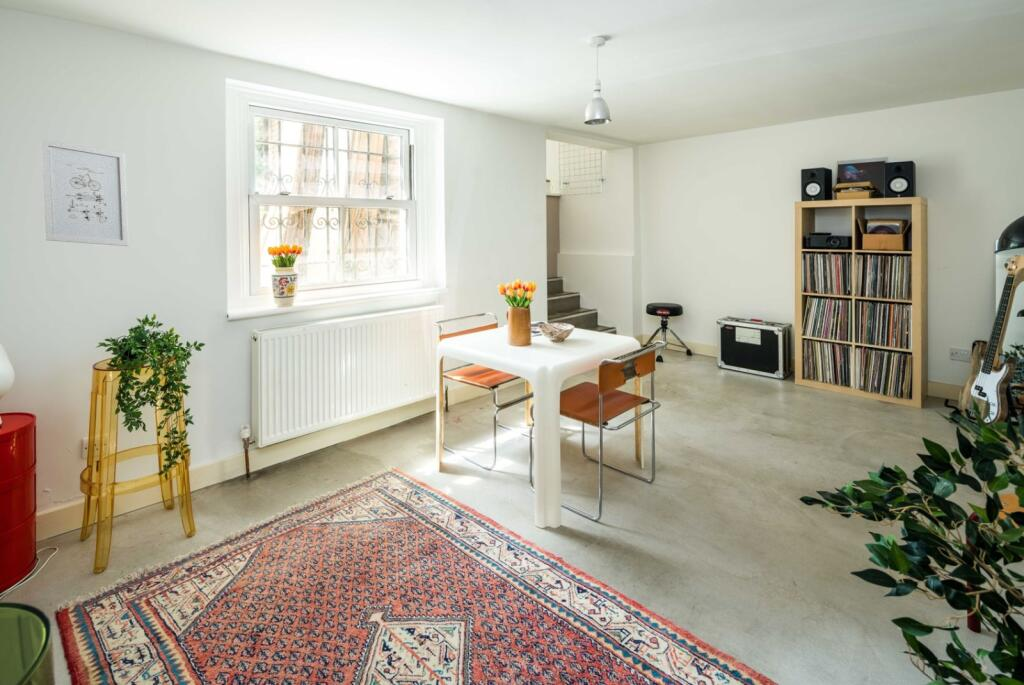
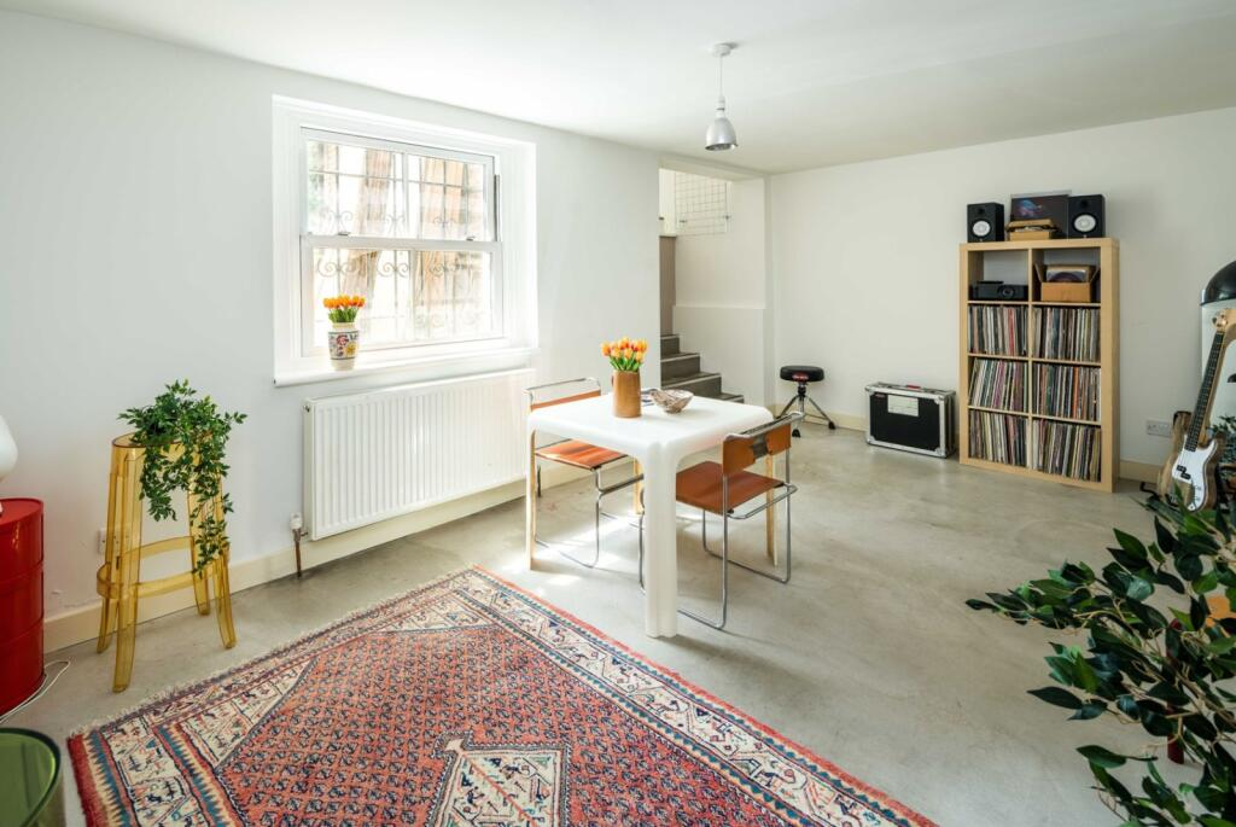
- wall art [40,138,129,247]
